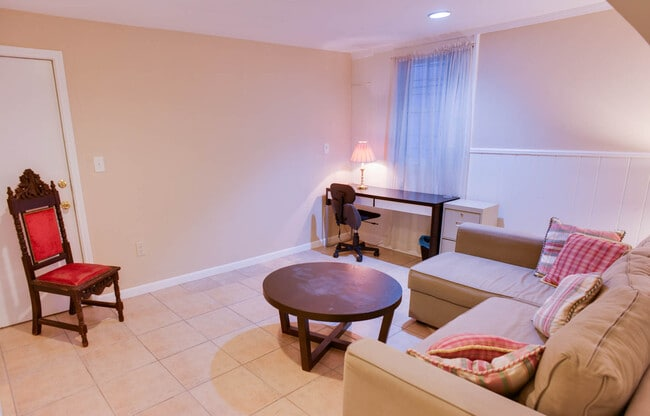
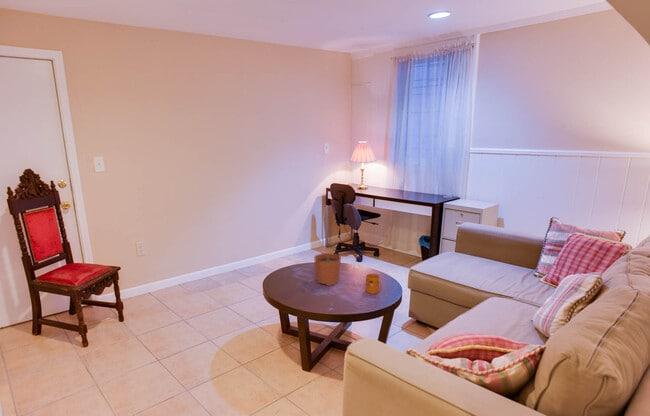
+ plant pot [313,244,342,286]
+ mug [365,273,383,295]
